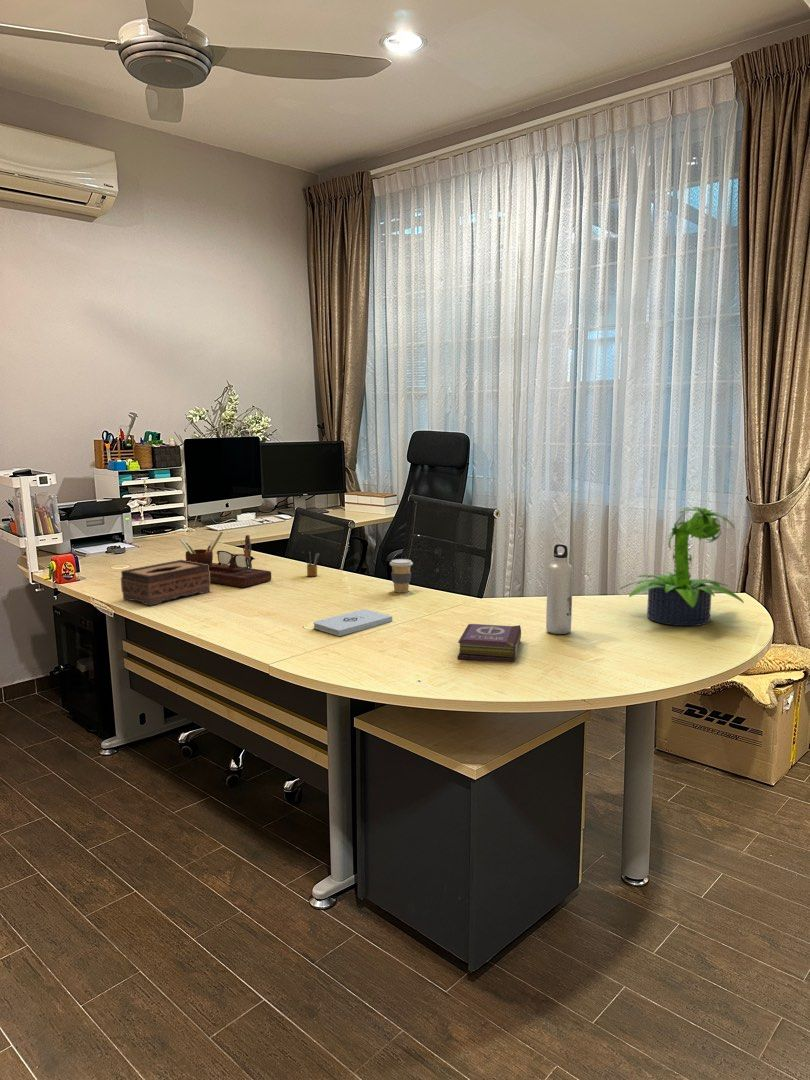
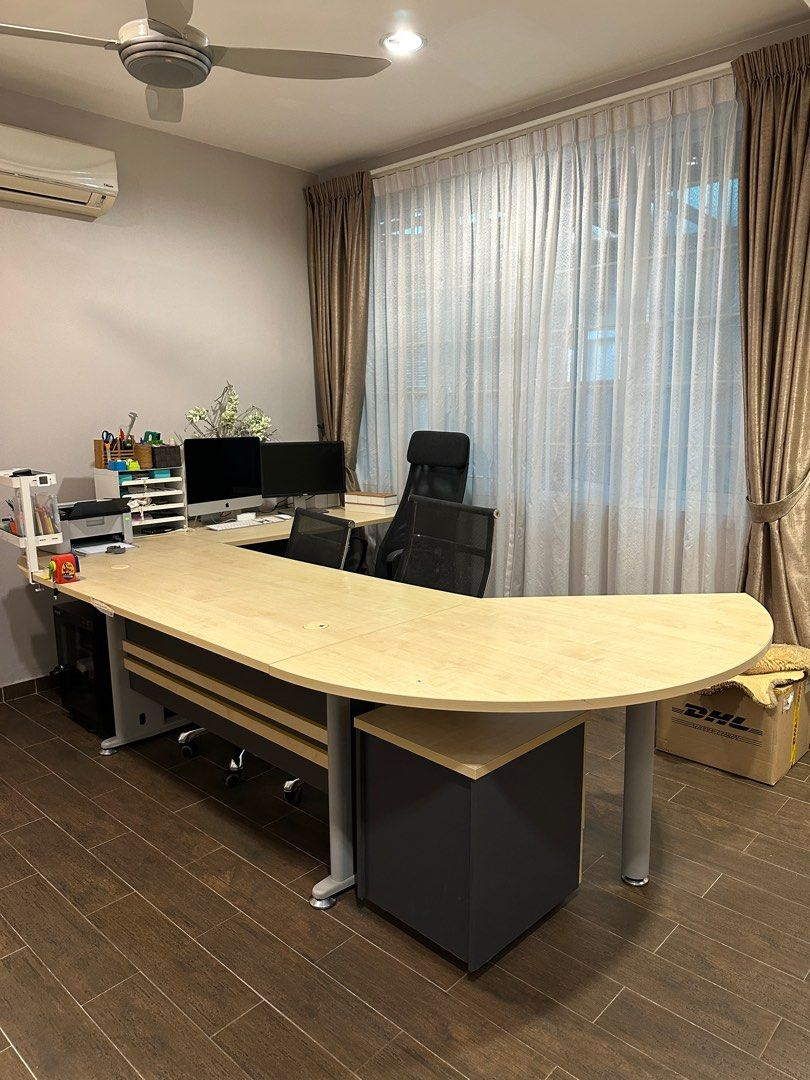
- water bottle [545,543,574,635]
- potted plant [618,506,745,627]
- tissue box [120,559,212,607]
- notepad [312,608,393,637]
- desk organizer [179,531,272,588]
- pencil box [301,550,320,577]
- book [457,623,522,663]
- coffee cup [389,558,414,594]
